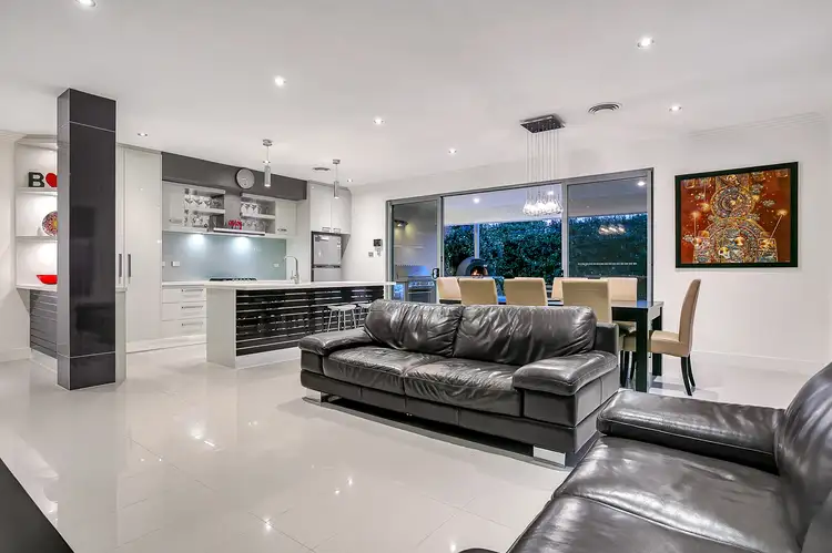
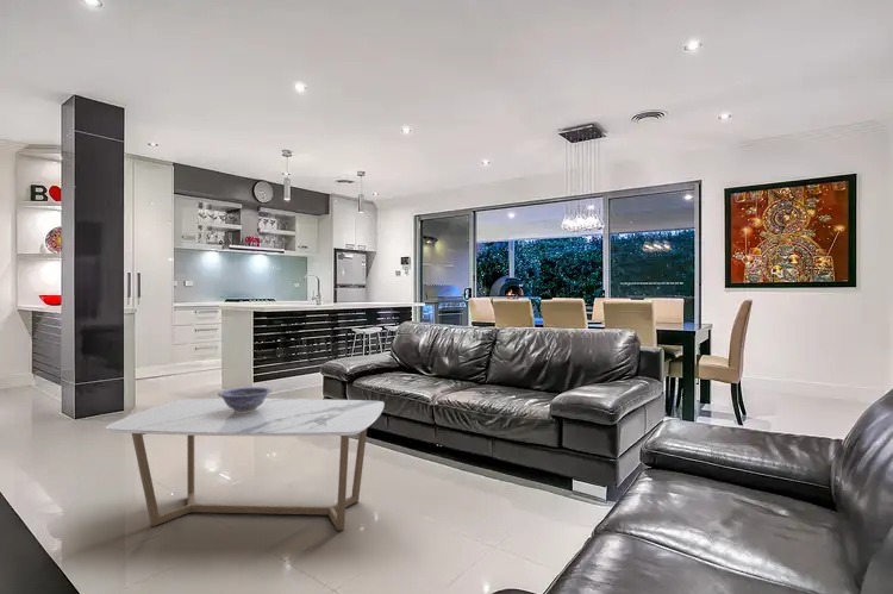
+ decorative bowl [217,386,273,413]
+ coffee table [105,398,386,531]
